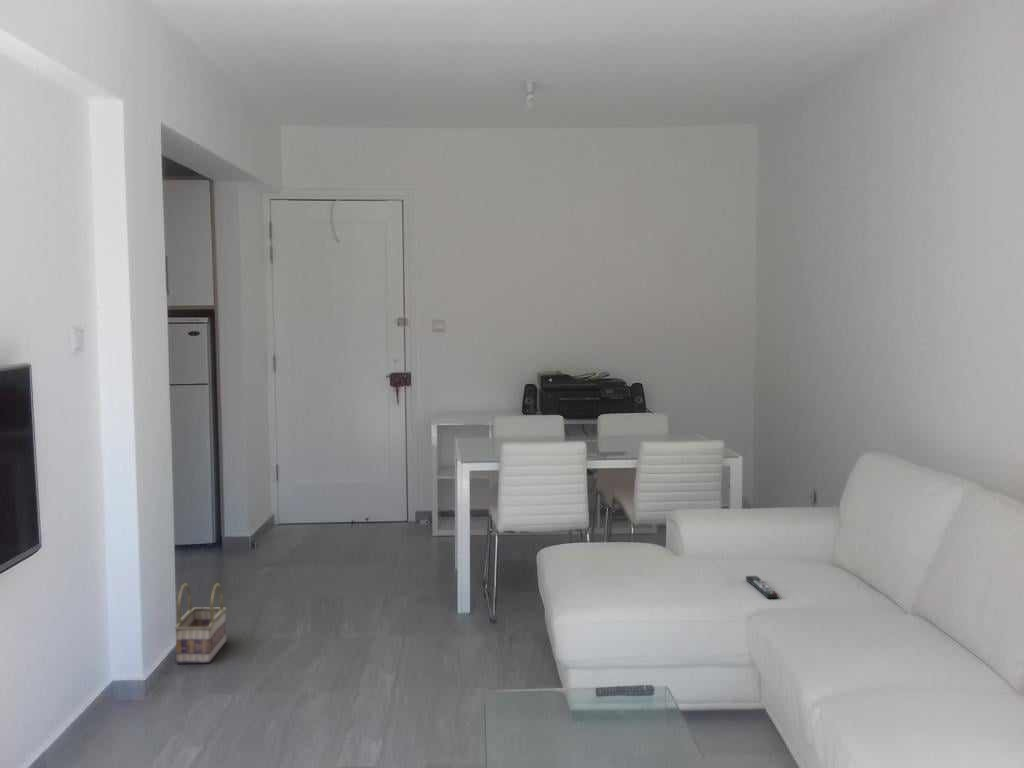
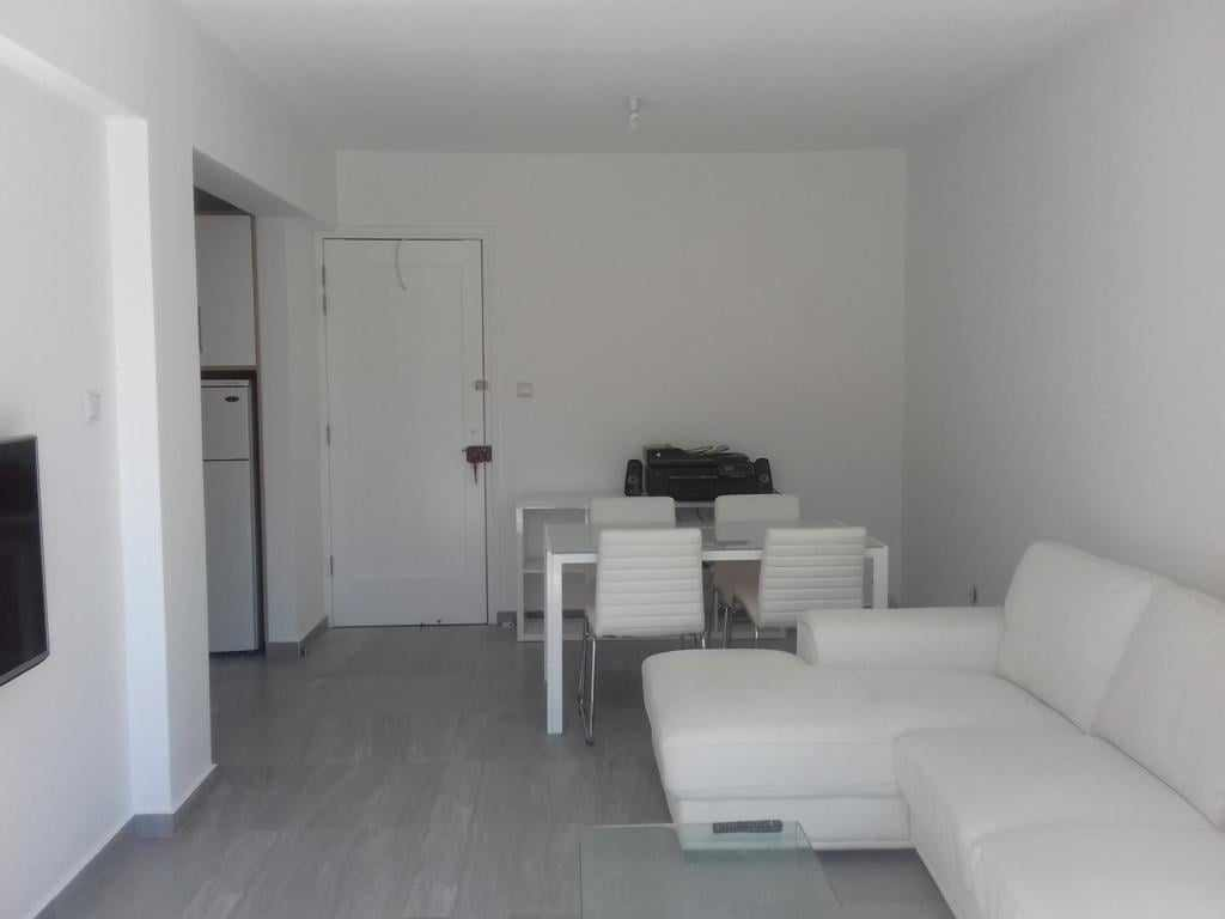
- remote control [745,575,780,599]
- basket [174,582,228,664]
